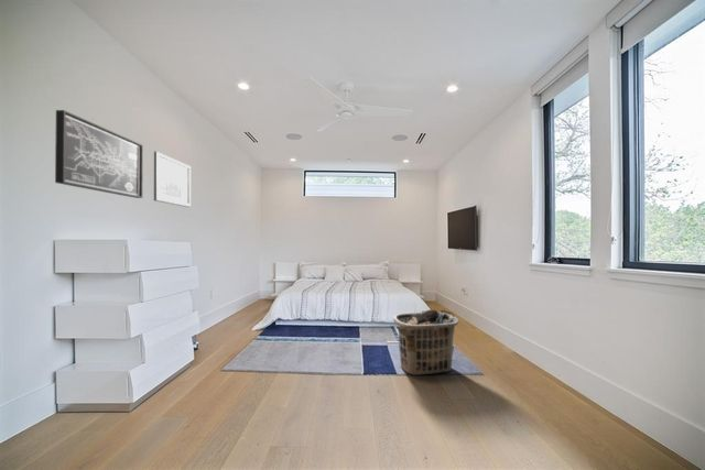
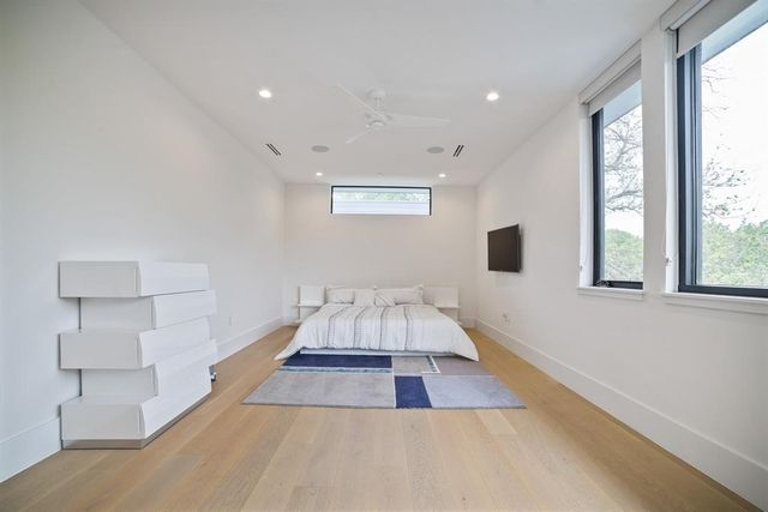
- clothes hamper [392,308,460,376]
- wall art [54,109,144,199]
- wall art [153,151,192,208]
